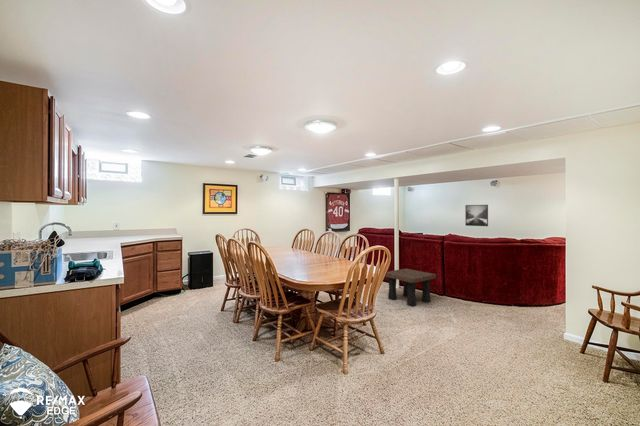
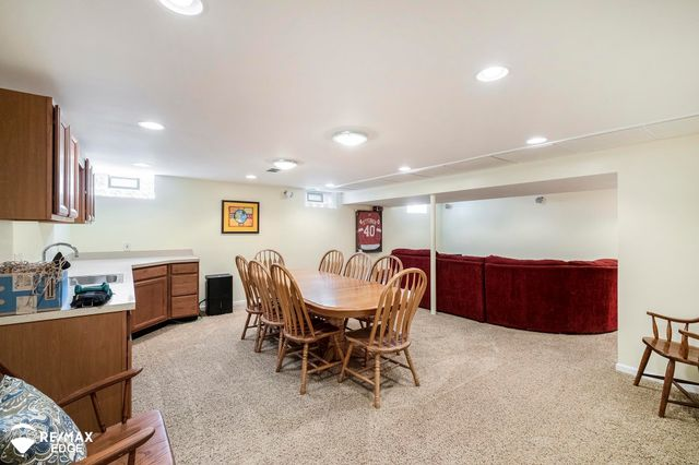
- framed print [464,204,489,227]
- side table [384,268,437,307]
